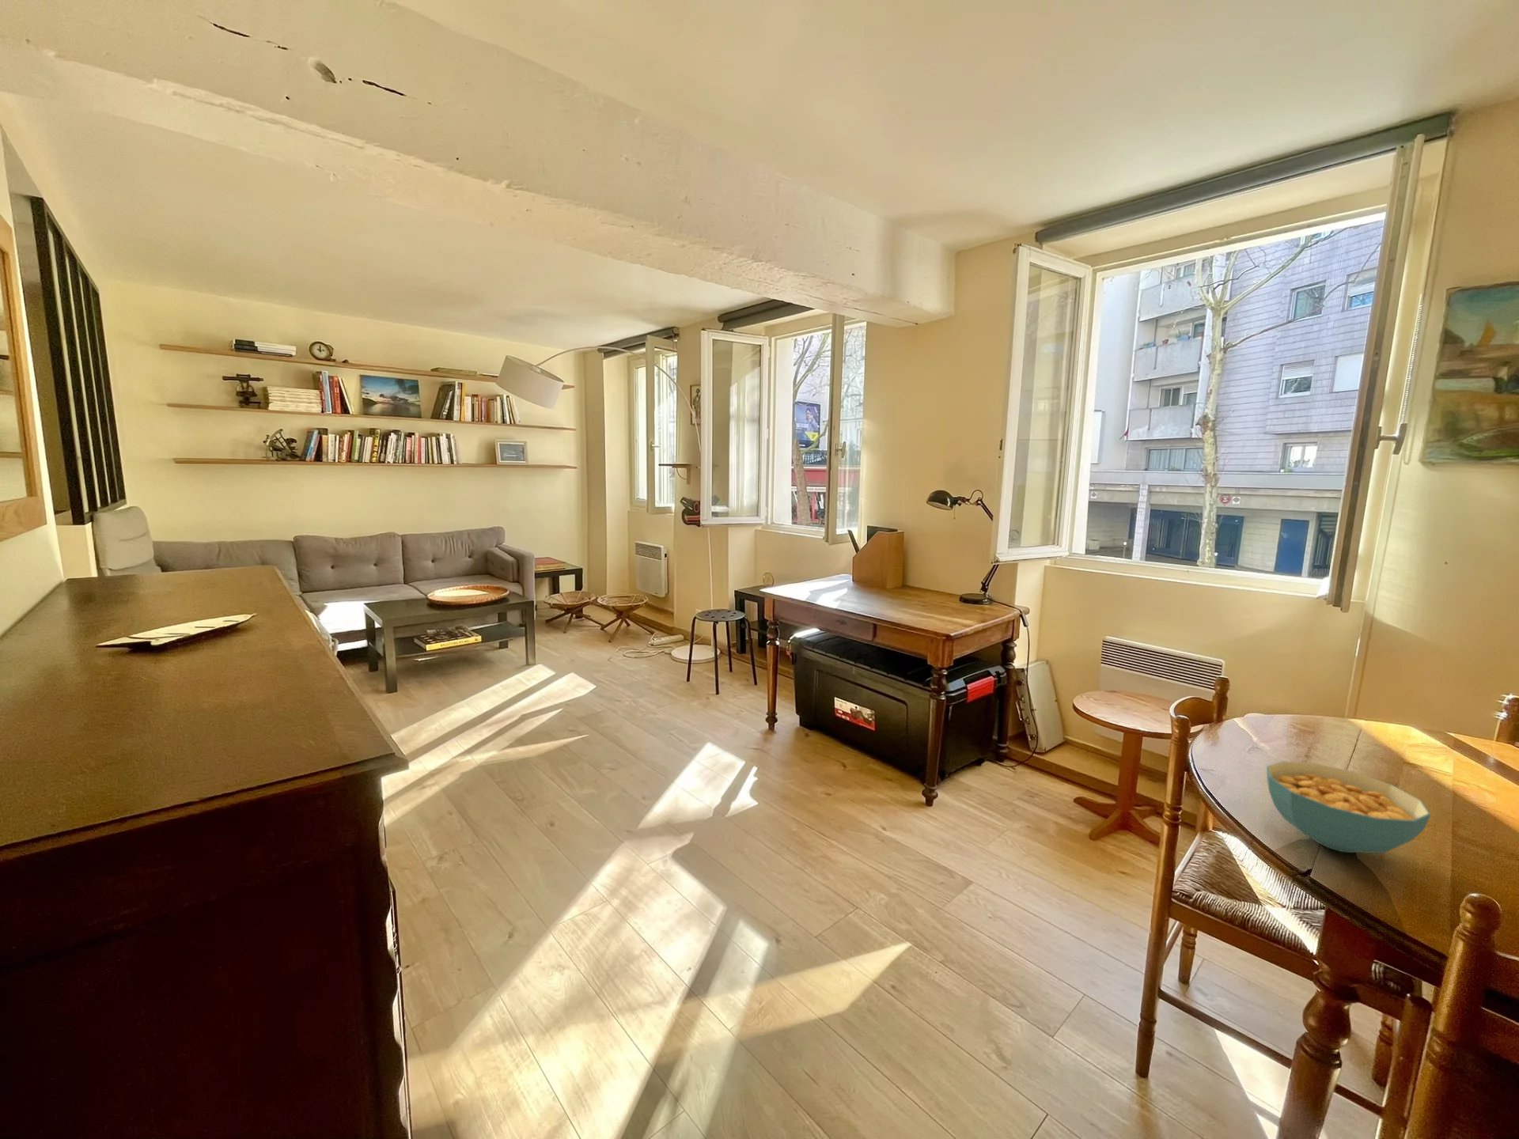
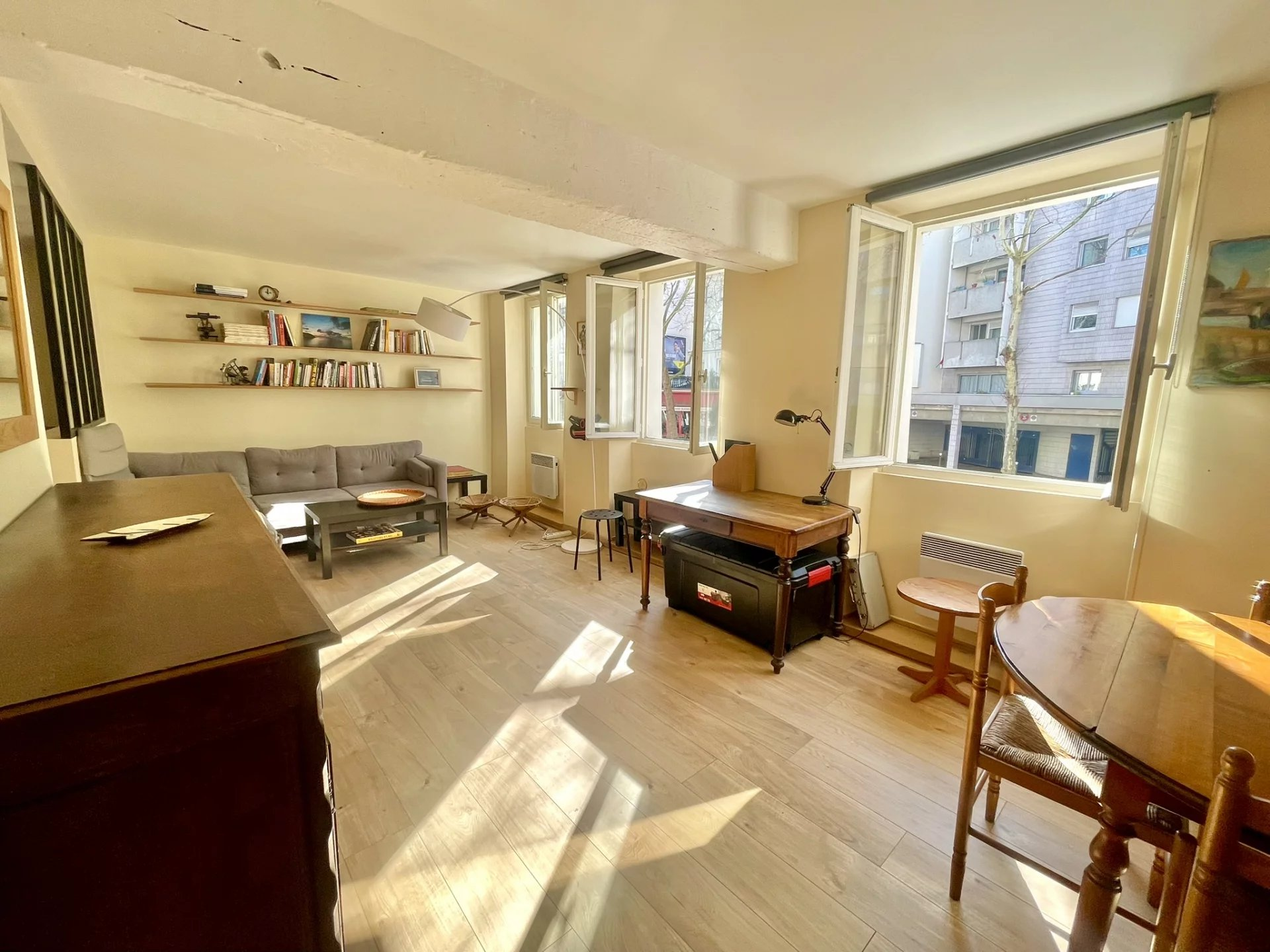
- cereal bowl [1265,760,1432,854]
